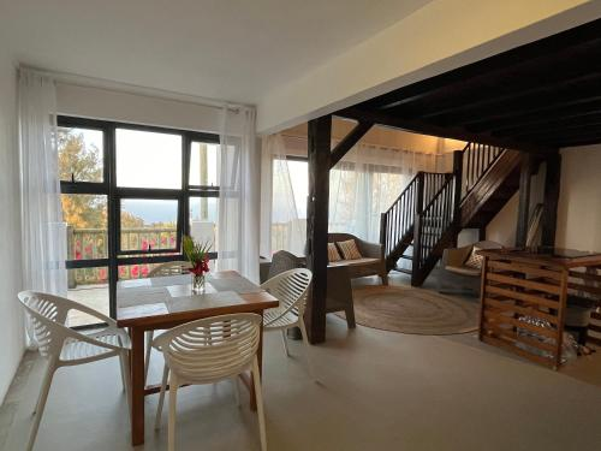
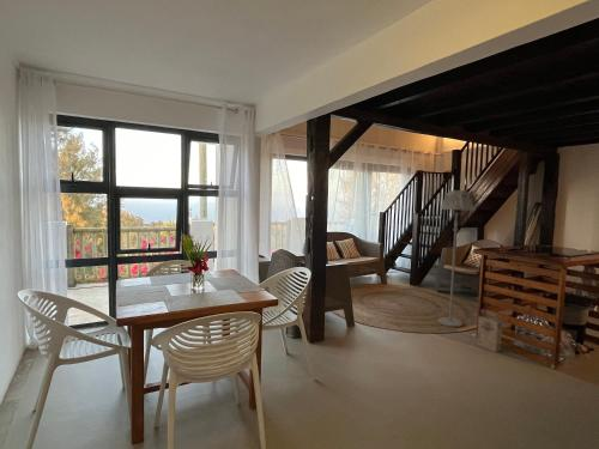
+ cardboard box [476,309,503,353]
+ floor lamp [436,189,474,328]
